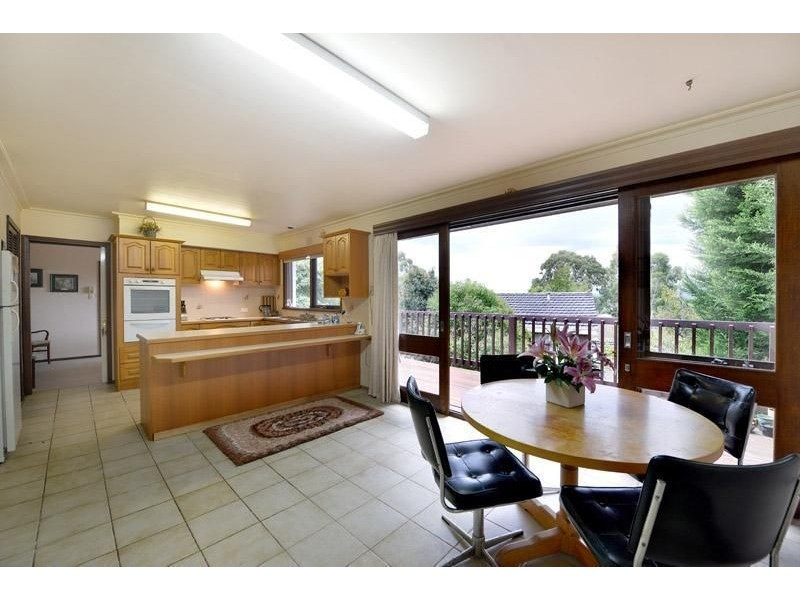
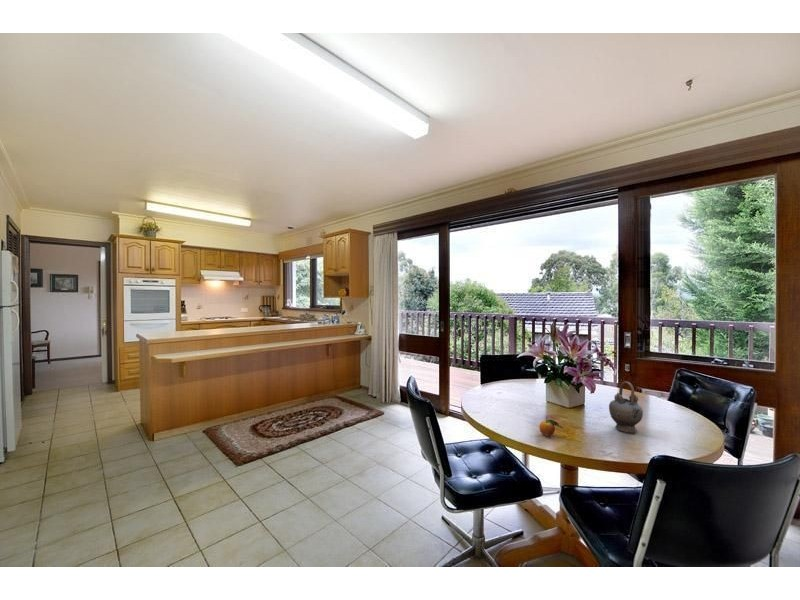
+ fruit [538,416,564,437]
+ teapot [608,380,644,434]
